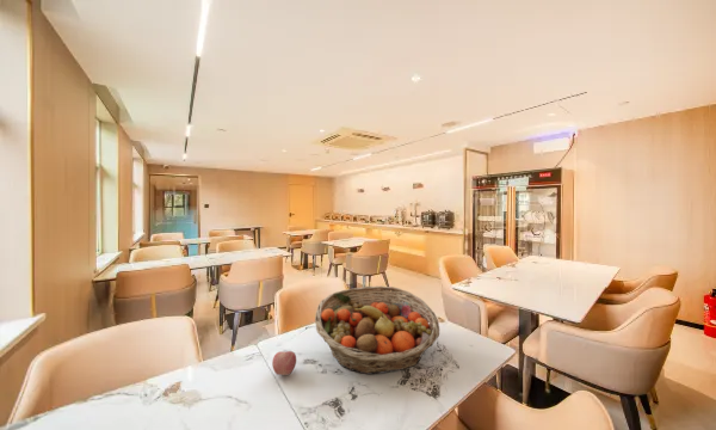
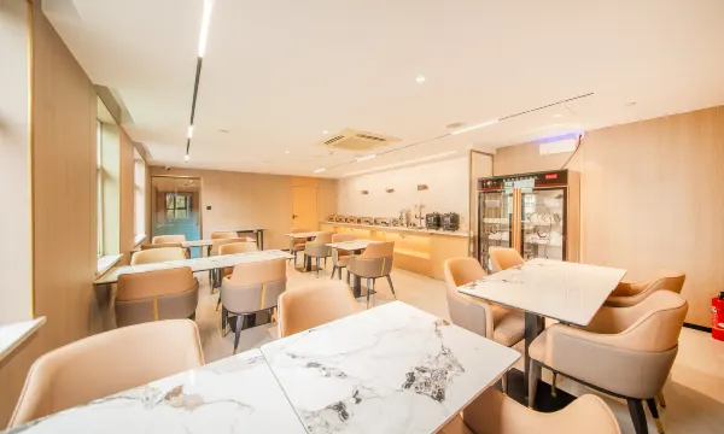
- fruit basket [314,285,440,375]
- apple [271,350,297,376]
